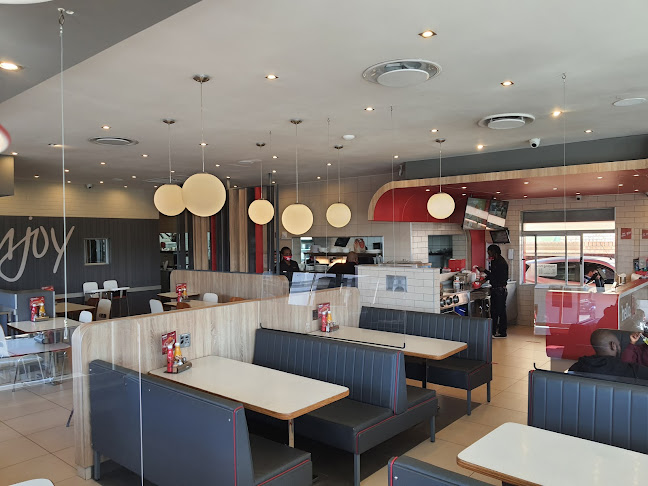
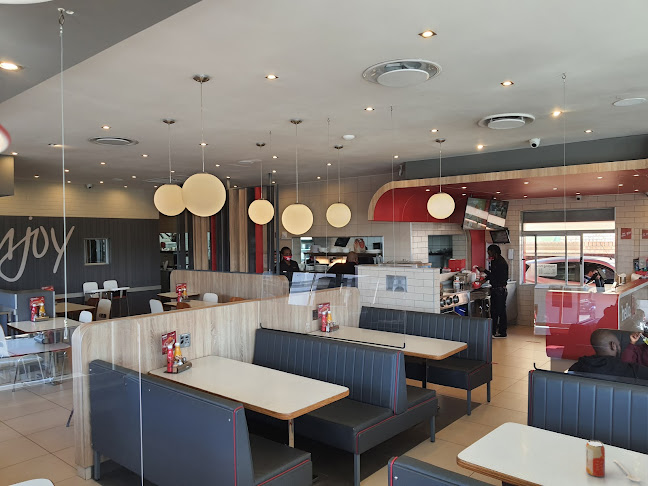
+ stirrer [612,459,642,482]
+ beverage can [585,439,606,478]
